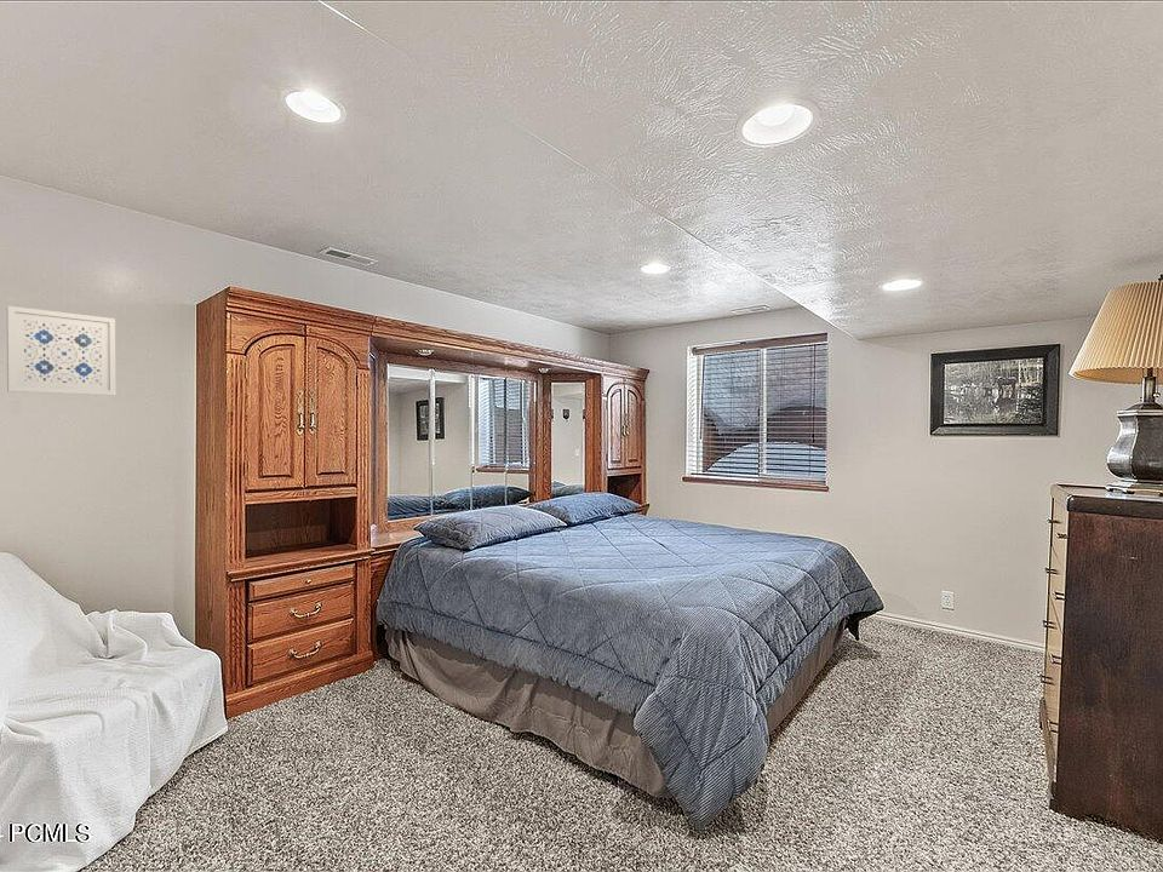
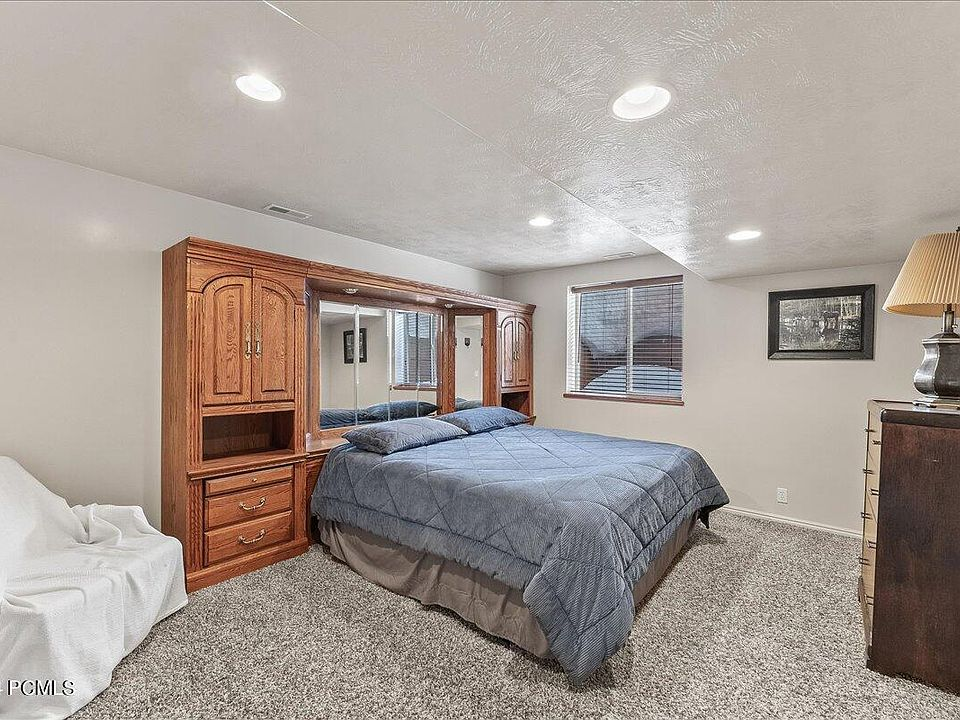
- wall art [6,305,118,396]
